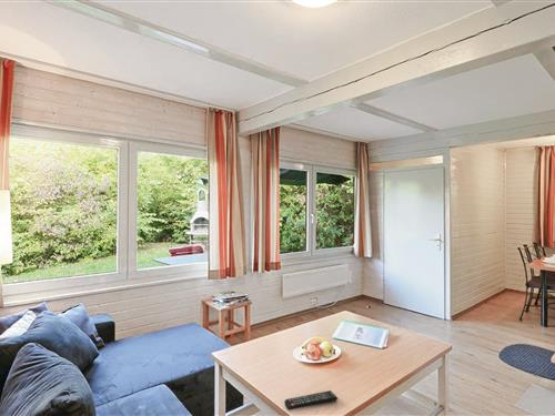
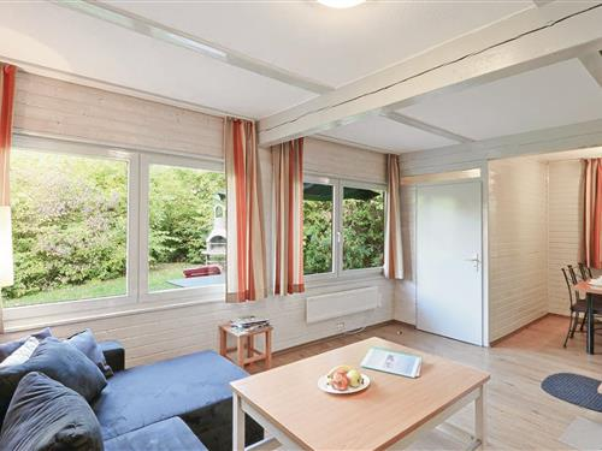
- remote control [283,389,339,412]
